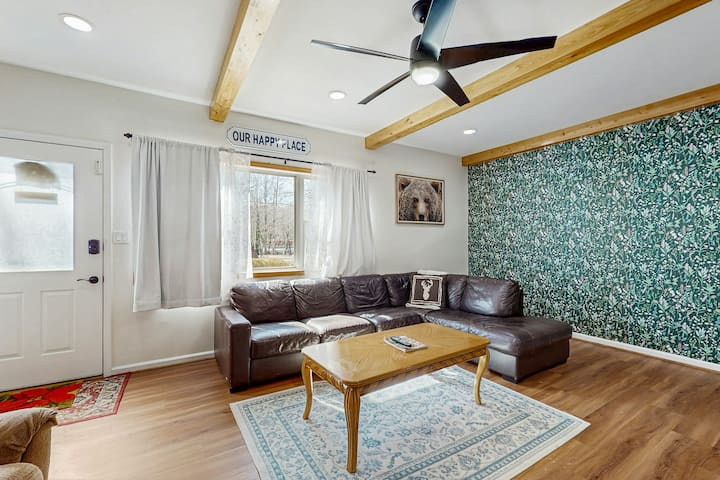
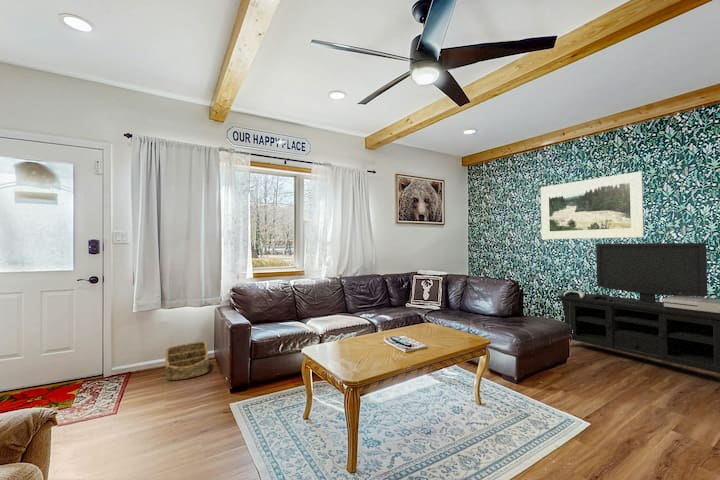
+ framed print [540,170,645,240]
+ media console [555,242,720,374]
+ basket [164,340,210,382]
